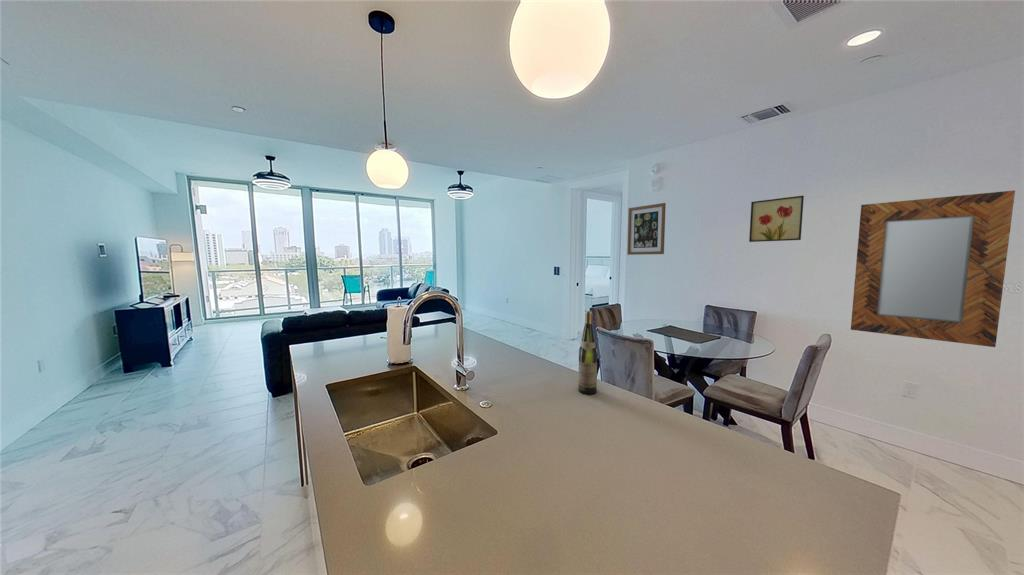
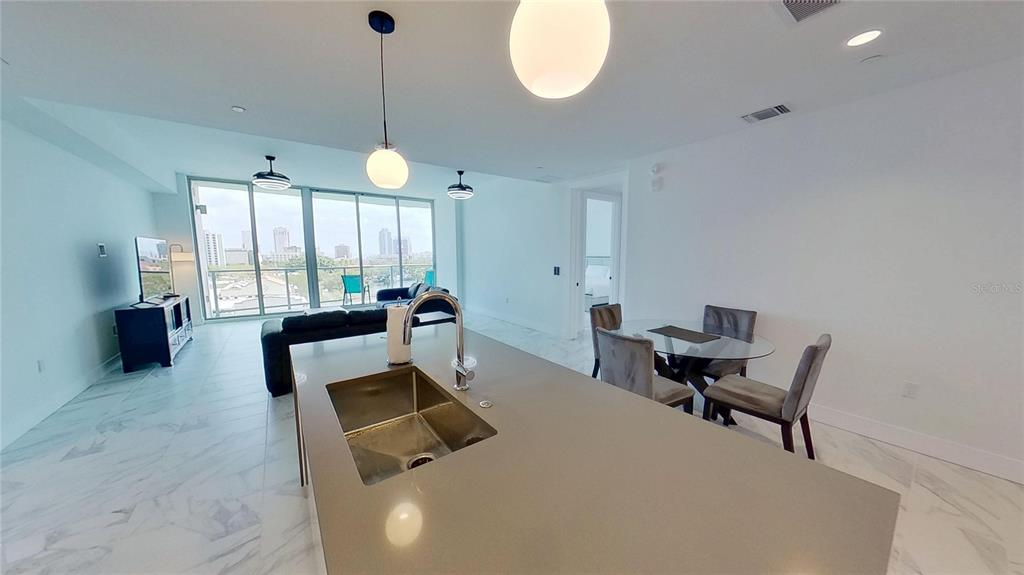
- wall art [748,195,805,243]
- wall art [626,202,667,256]
- wine bottle [577,310,598,395]
- home mirror [850,189,1016,348]
